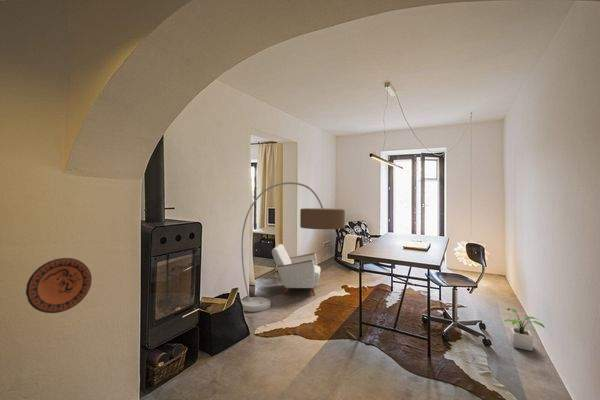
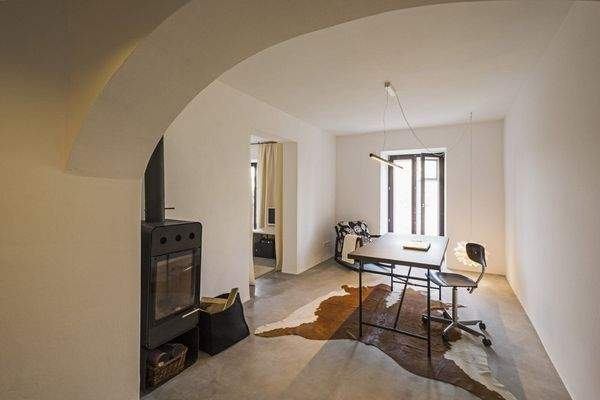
- floor lamp [240,181,346,313]
- decorative plate [25,257,93,314]
- potted plant [503,307,546,352]
- armchair [271,243,322,296]
